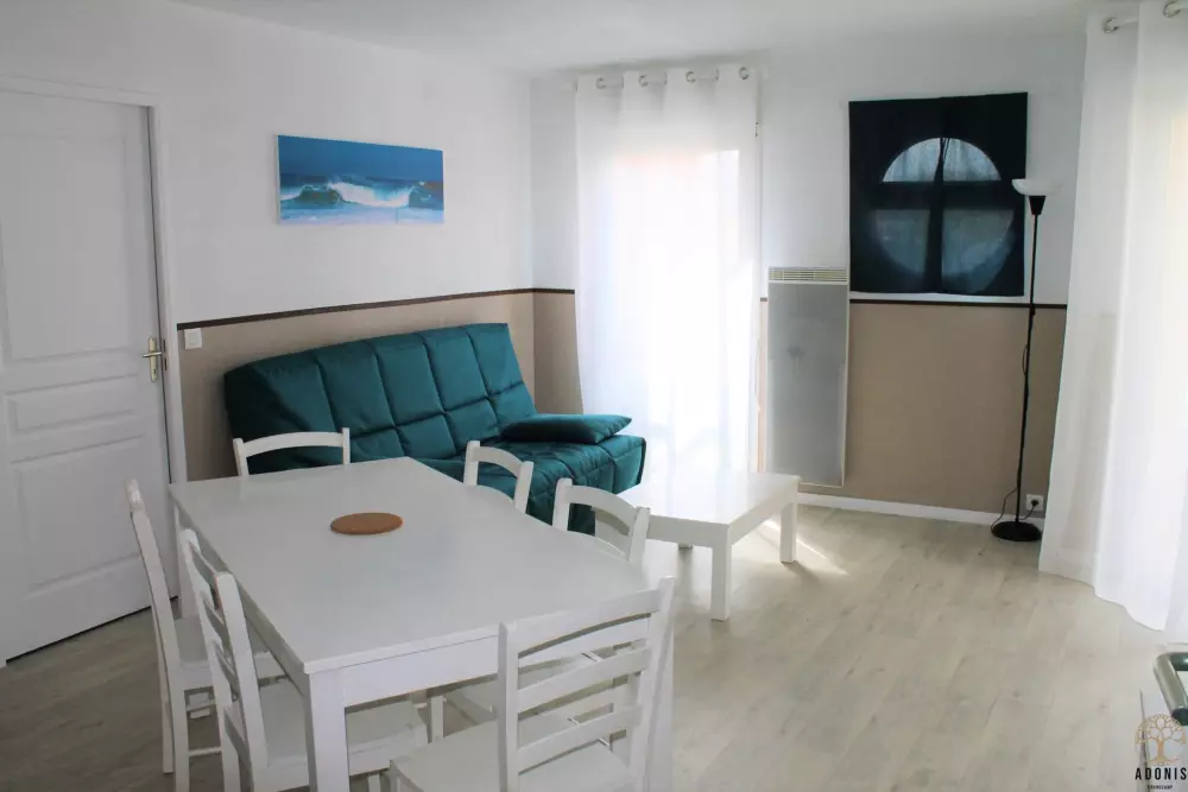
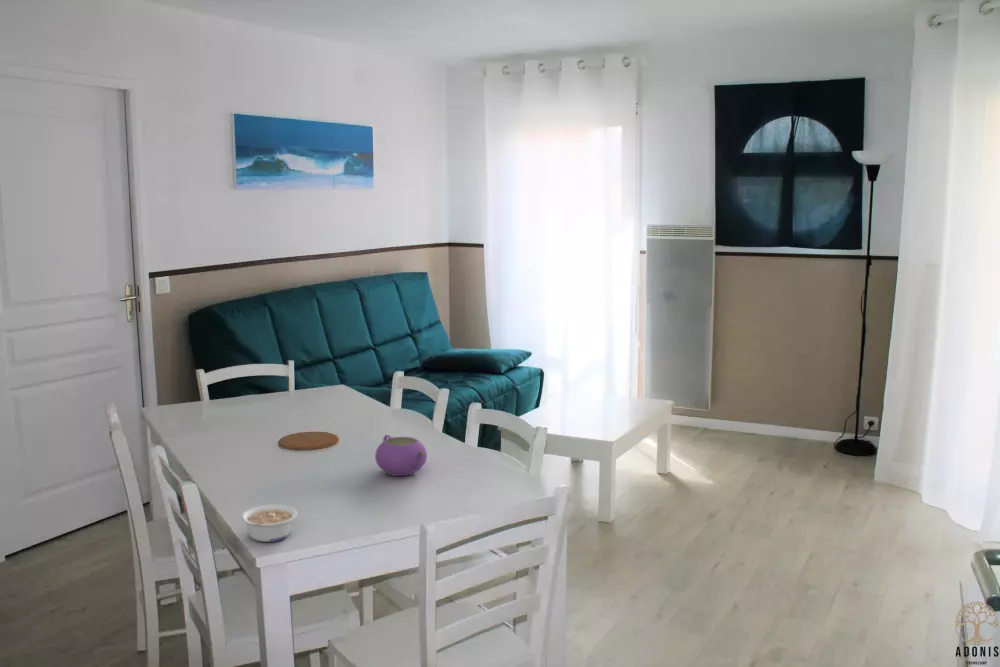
+ legume [240,503,298,543]
+ teapot [374,434,428,477]
